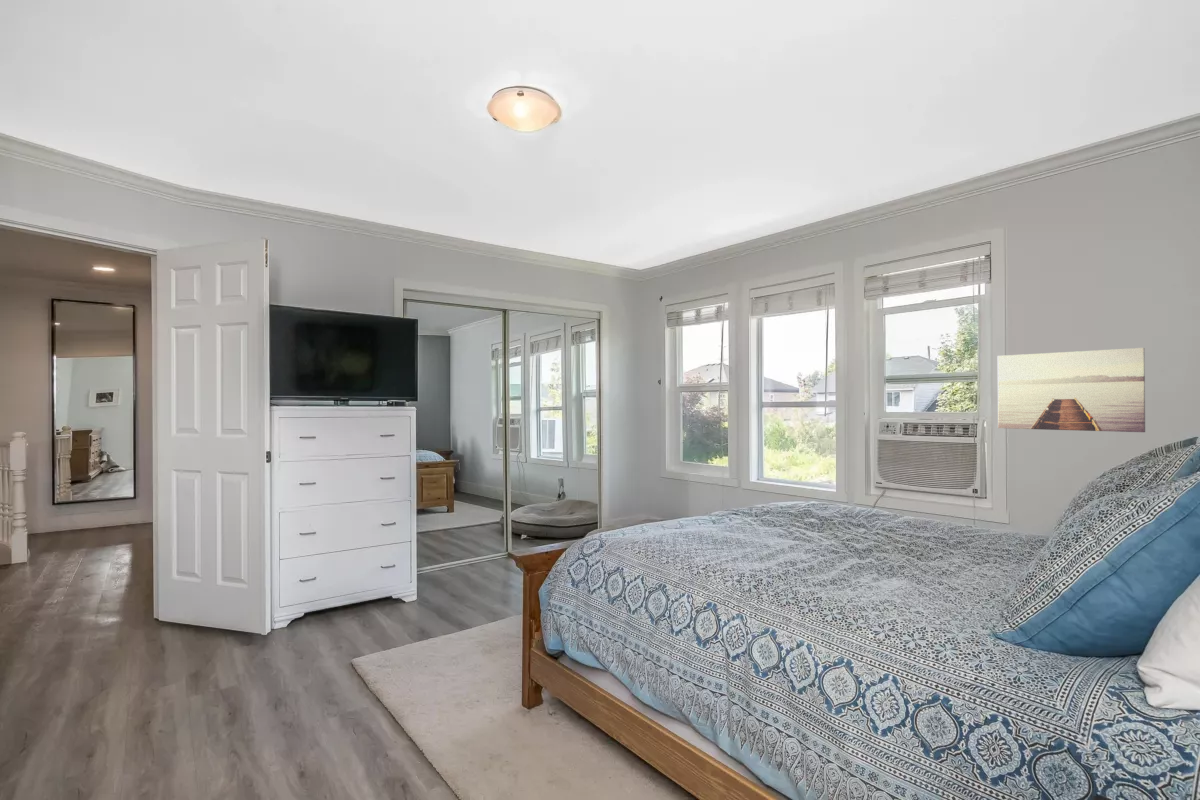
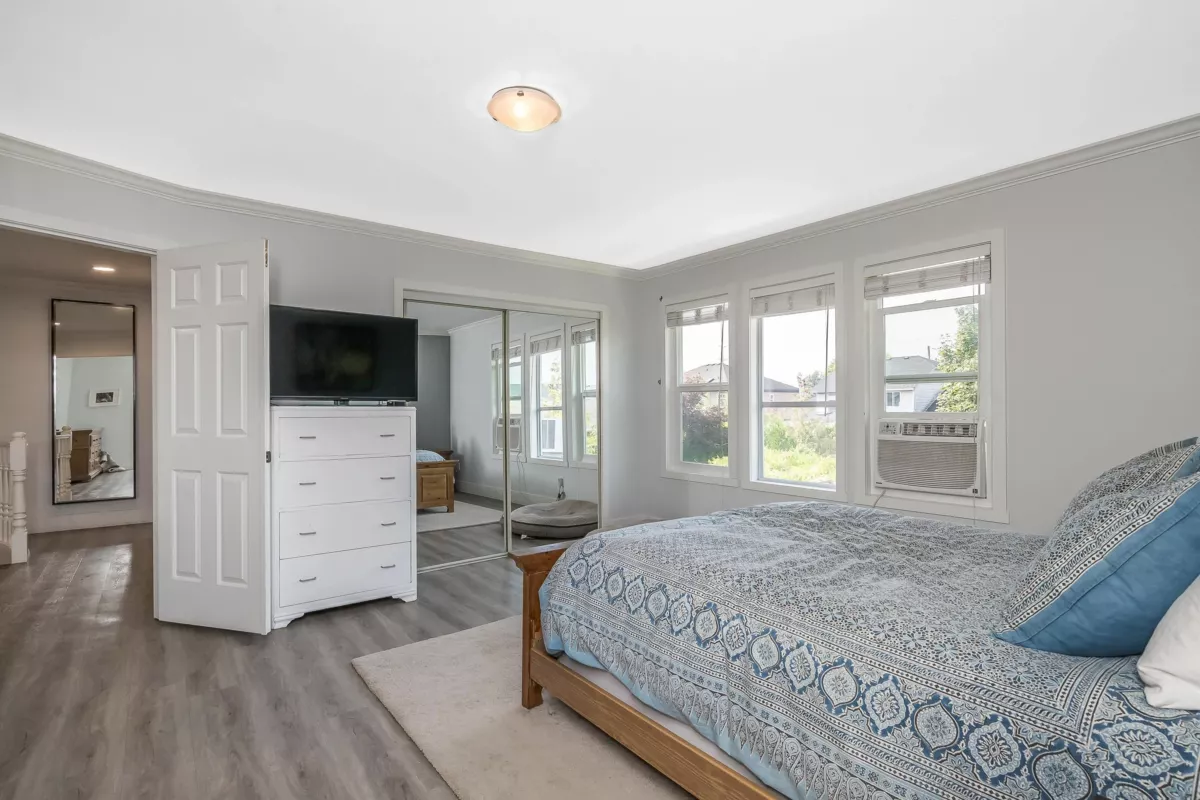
- wall art [997,347,1146,433]
